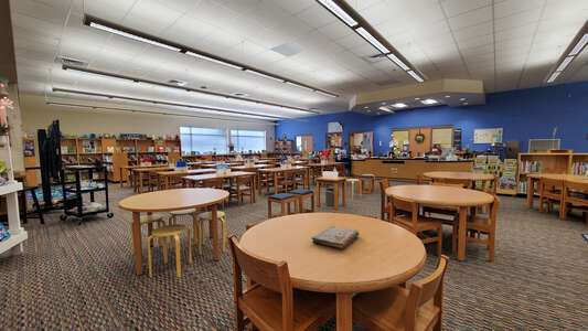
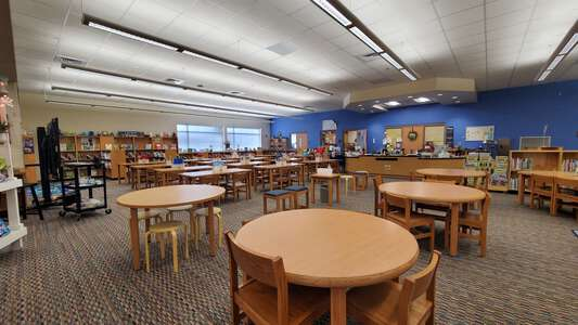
- book [311,225,360,250]
